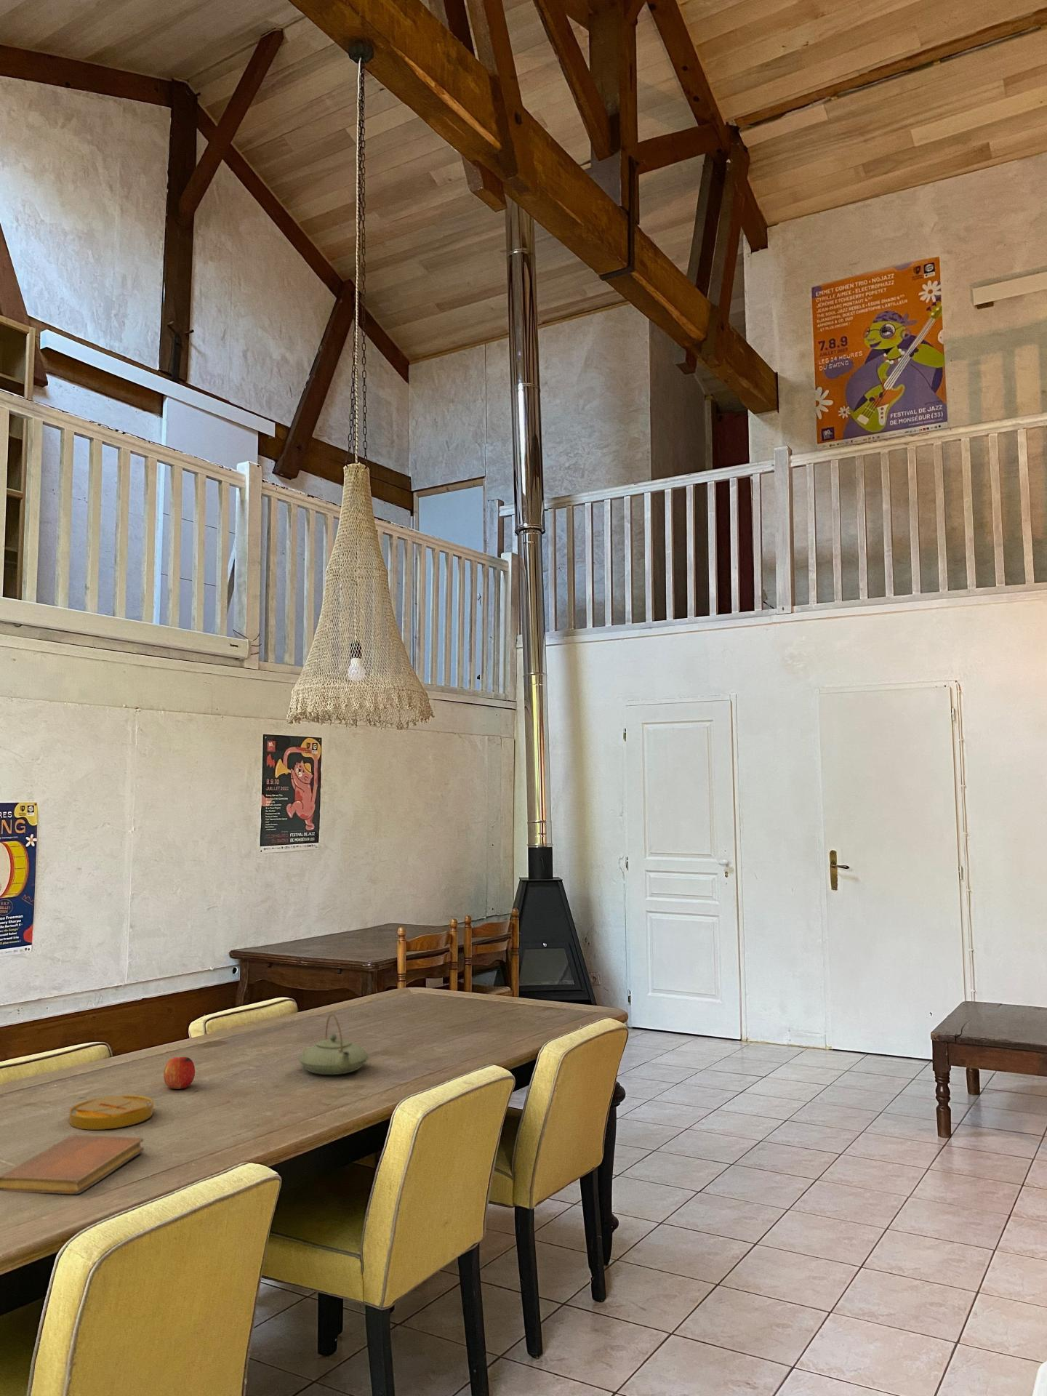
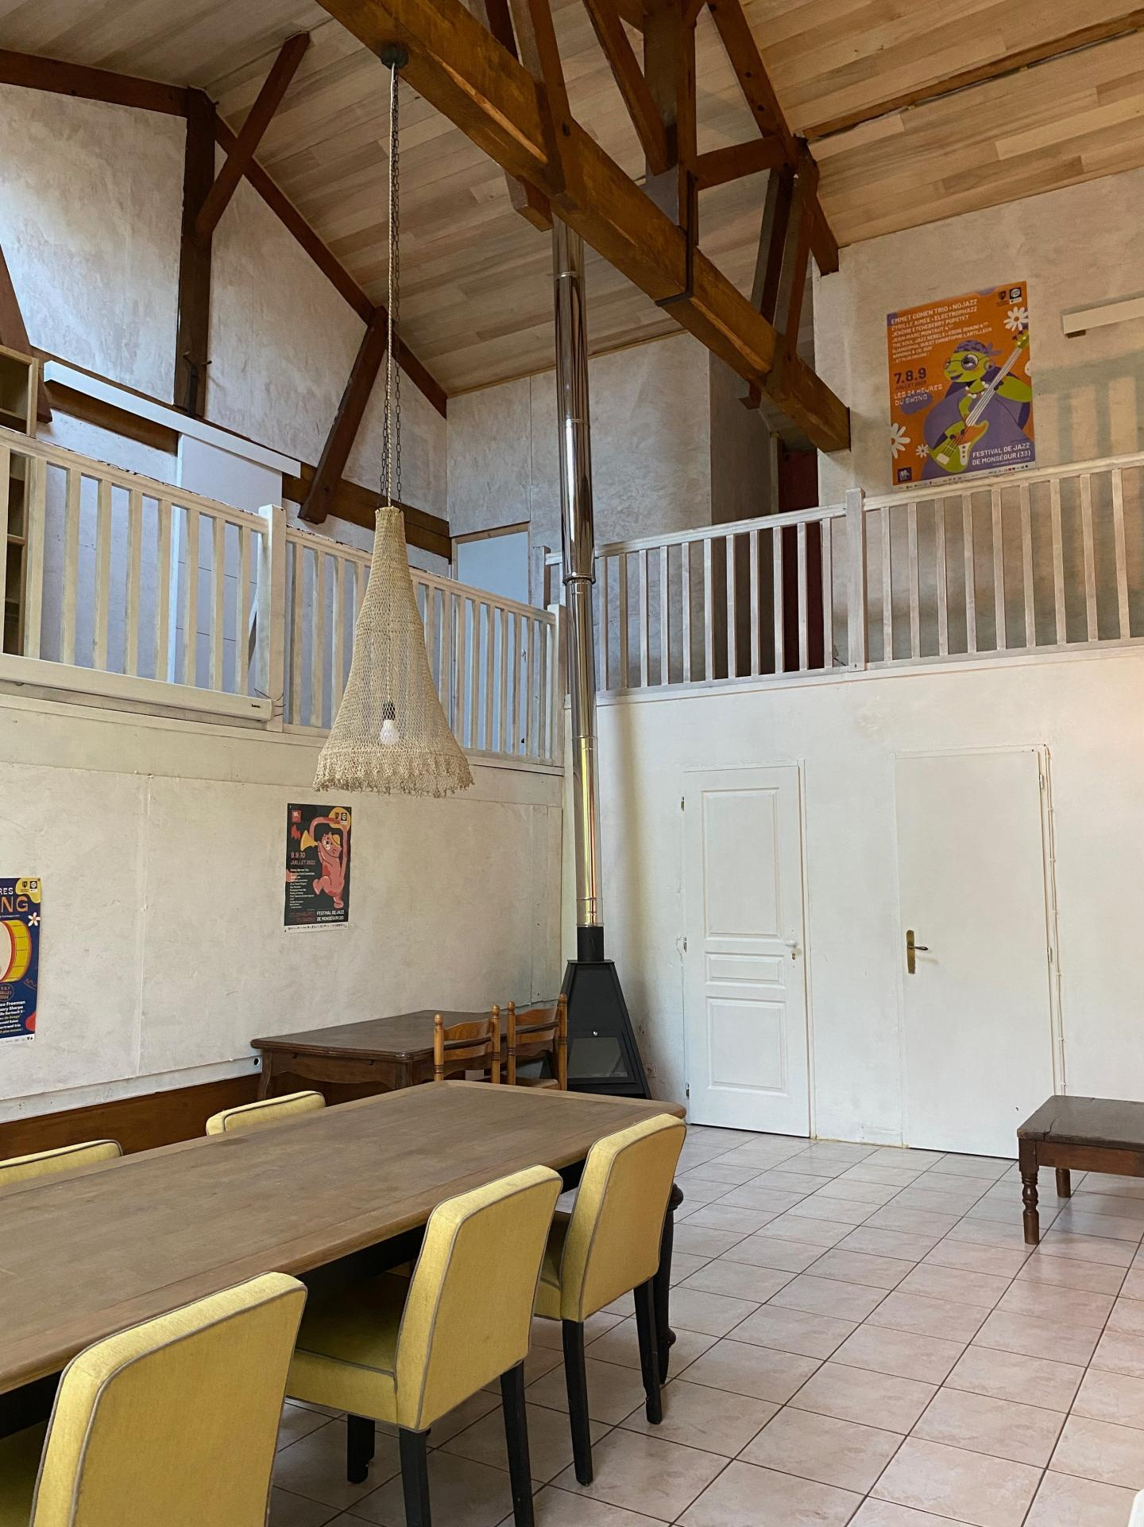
- banana [68,1094,154,1131]
- teapot [297,1013,370,1075]
- notebook [0,1134,145,1195]
- fruit [163,1056,196,1090]
